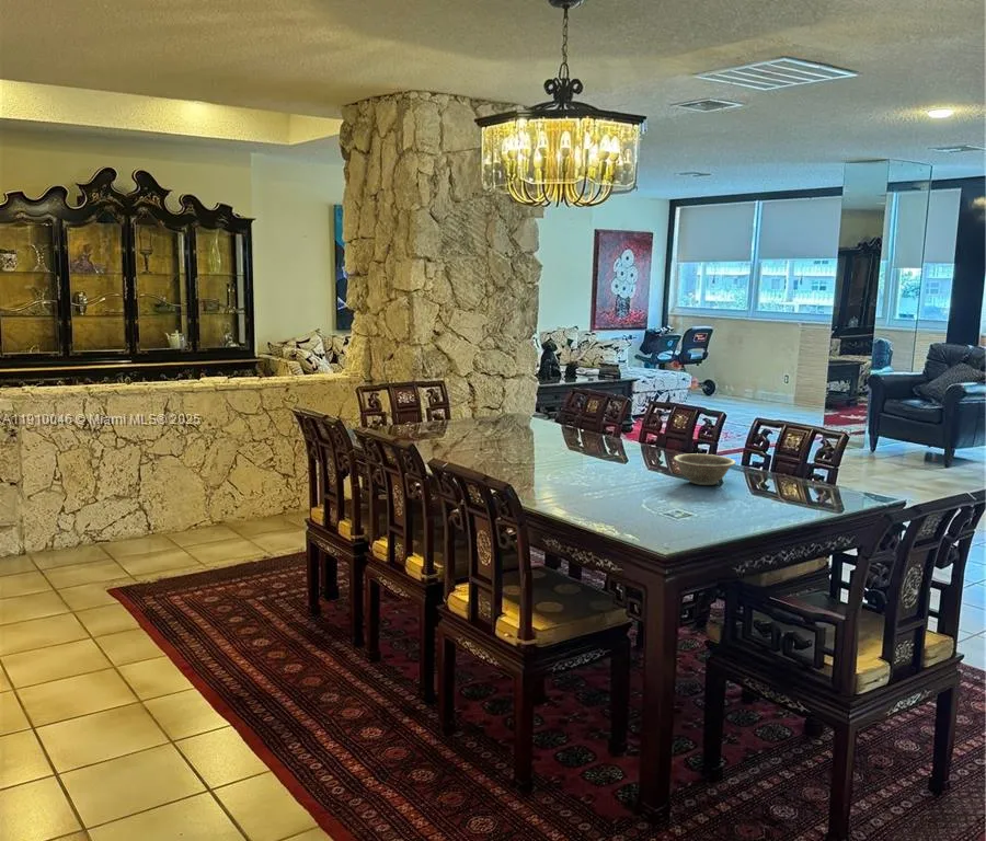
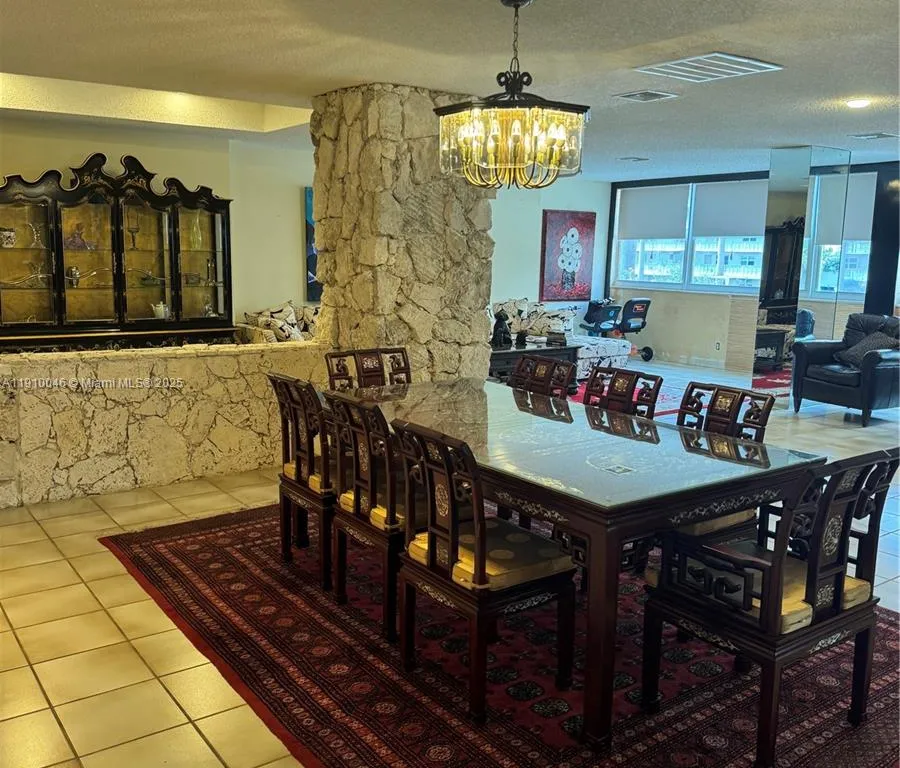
- decorative bowl [673,453,737,486]
